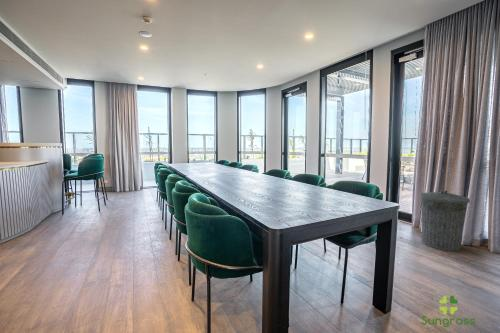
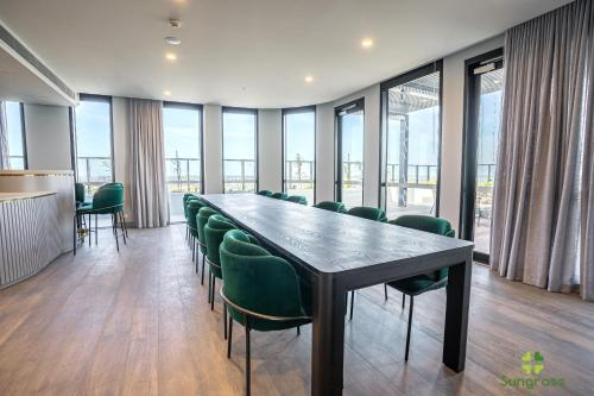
- trash can [419,189,471,252]
